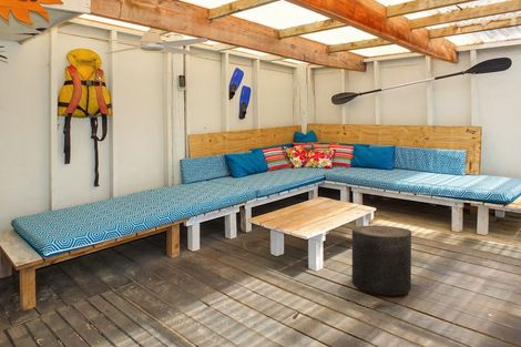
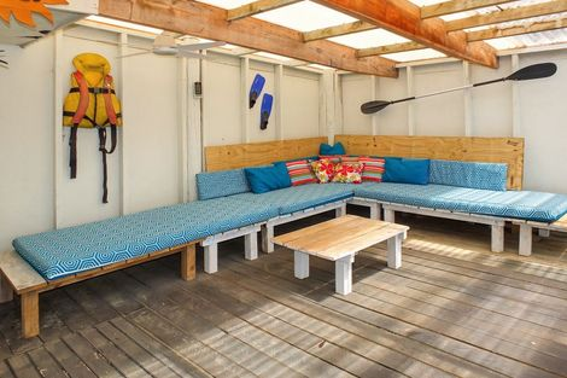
- stool [351,225,412,296]
